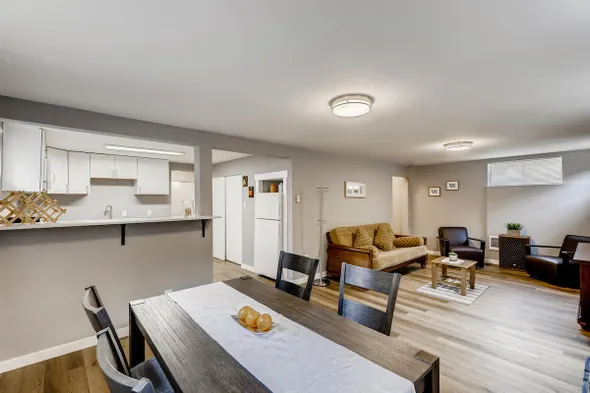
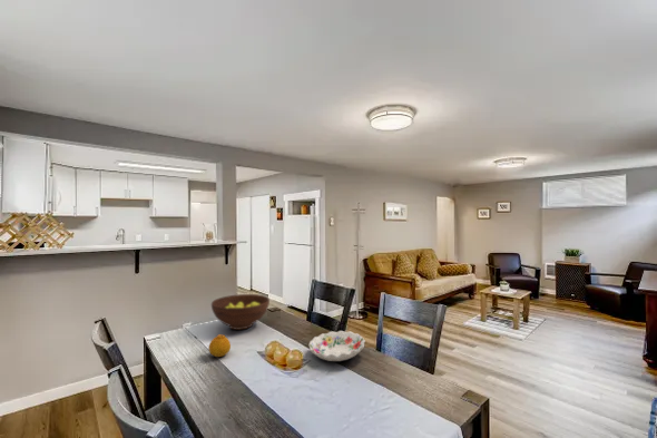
+ fruit [208,333,232,358]
+ fruit bowl [210,293,271,331]
+ decorative bowl [307,330,366,362]
